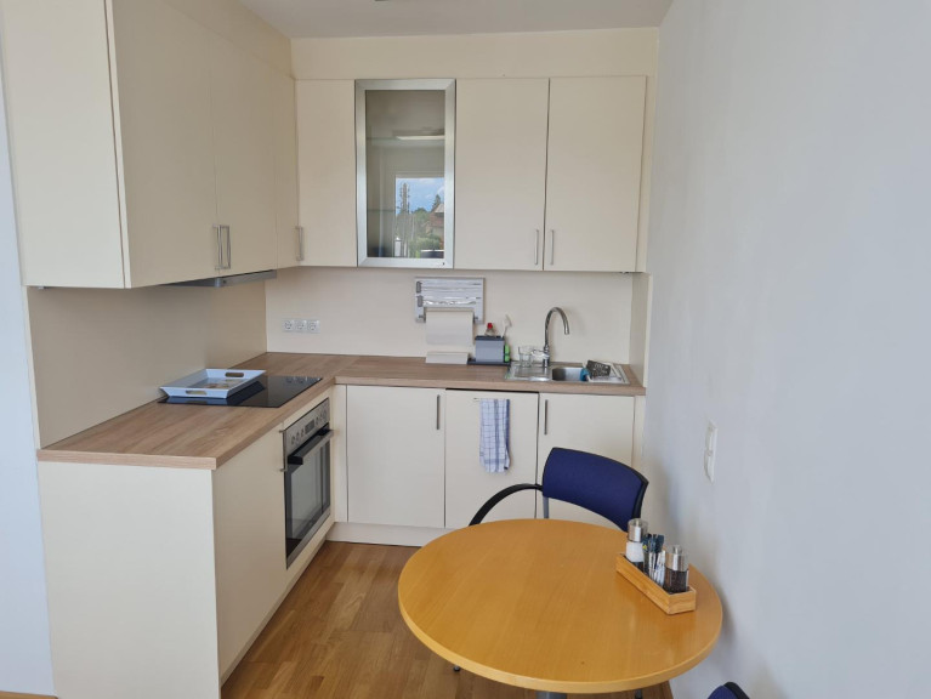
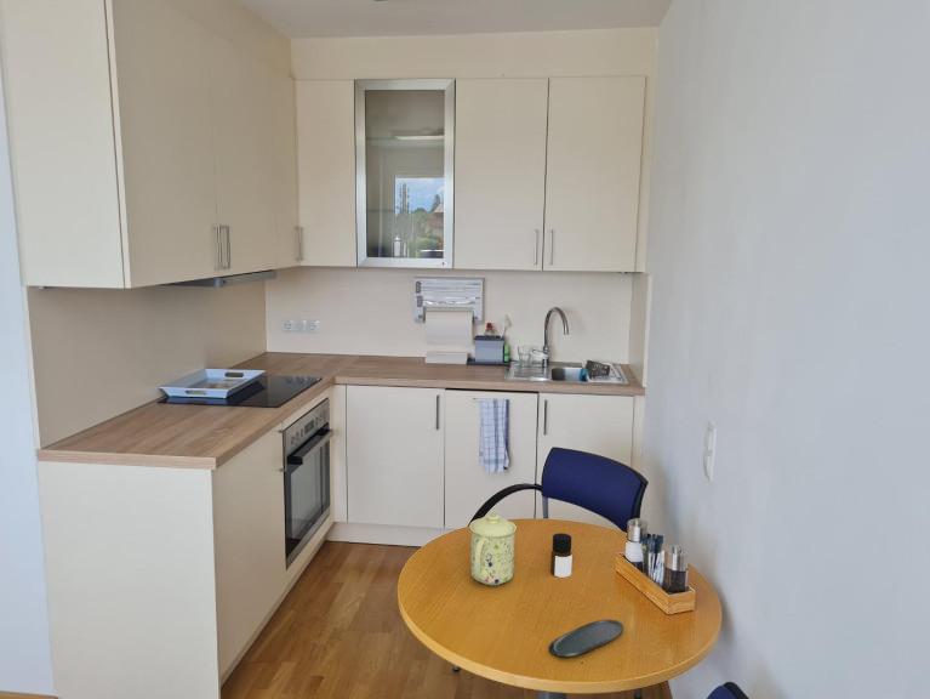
+ bottle [549,532,574,578]
+ mug [468,512,518,586]
+ oval tray [548,619,624,658]
